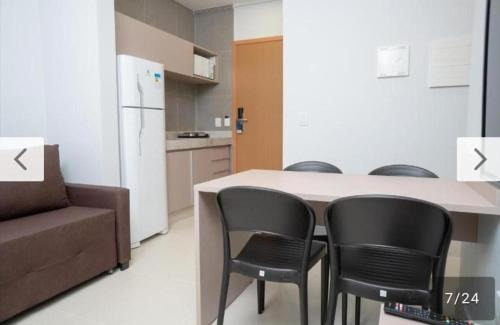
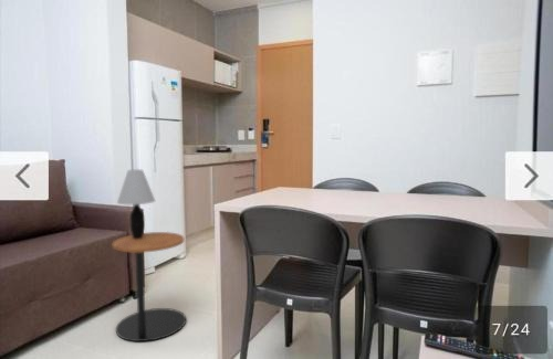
+ side table [112,231,187,342]
+ table lamp [116,168,156,239]
